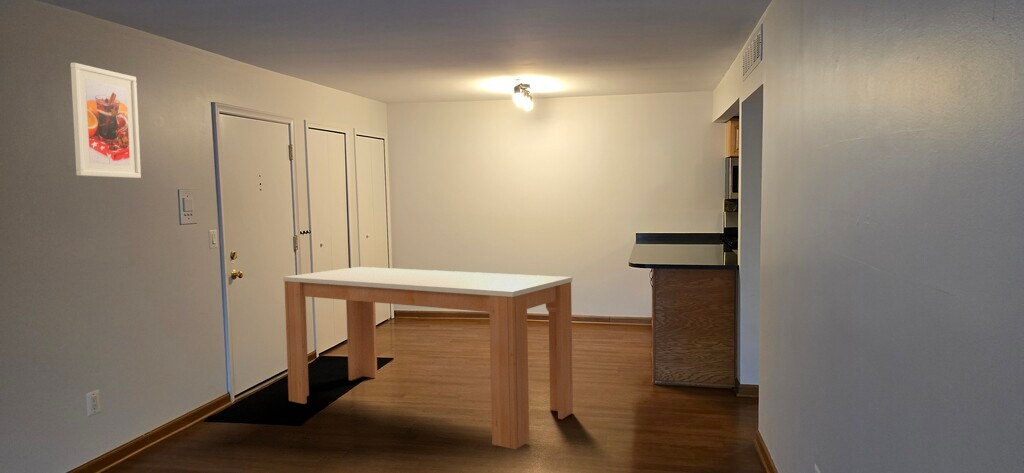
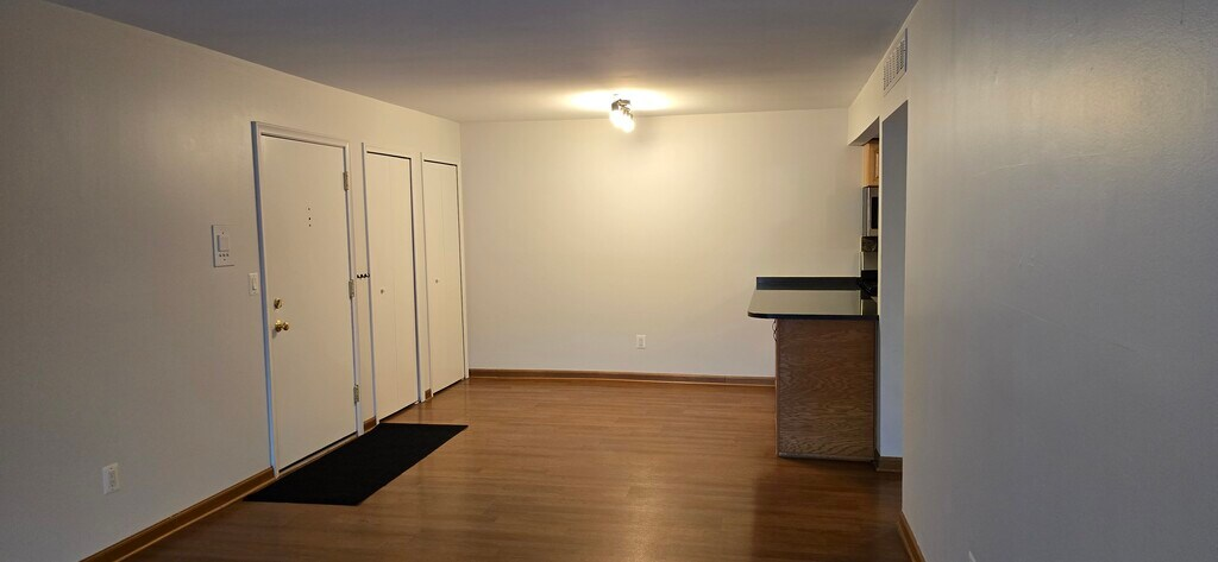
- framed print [69,62,142,179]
- dining table [282,266,574,450]
